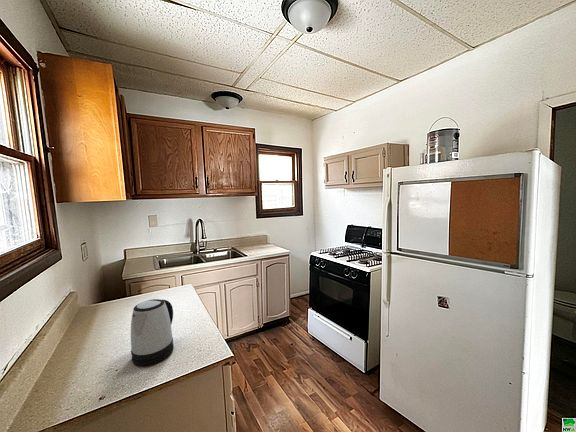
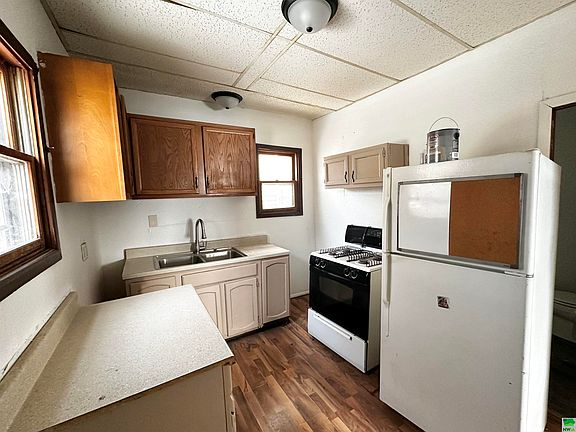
- kettle [130,298,175,367]
